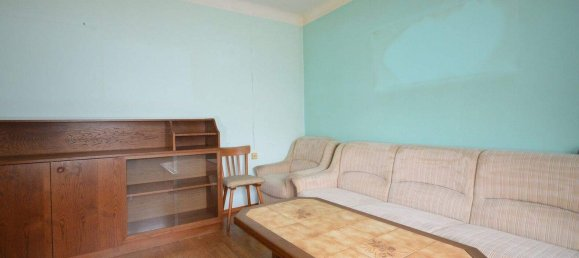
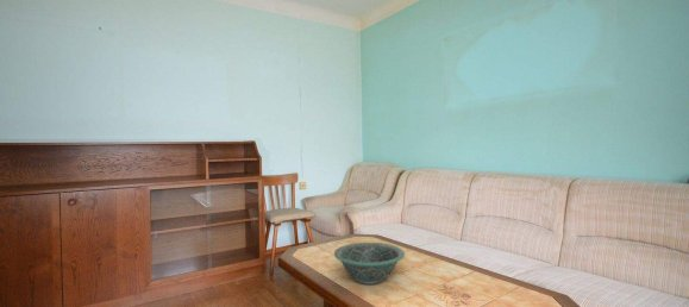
+ decorative bowl [333,242,406,286]
